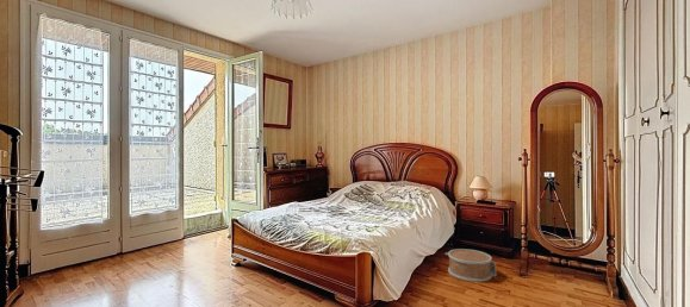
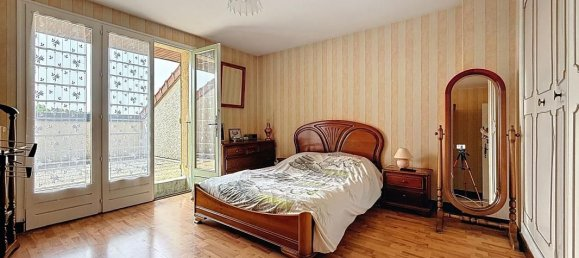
- basket [445,248,497,283]
